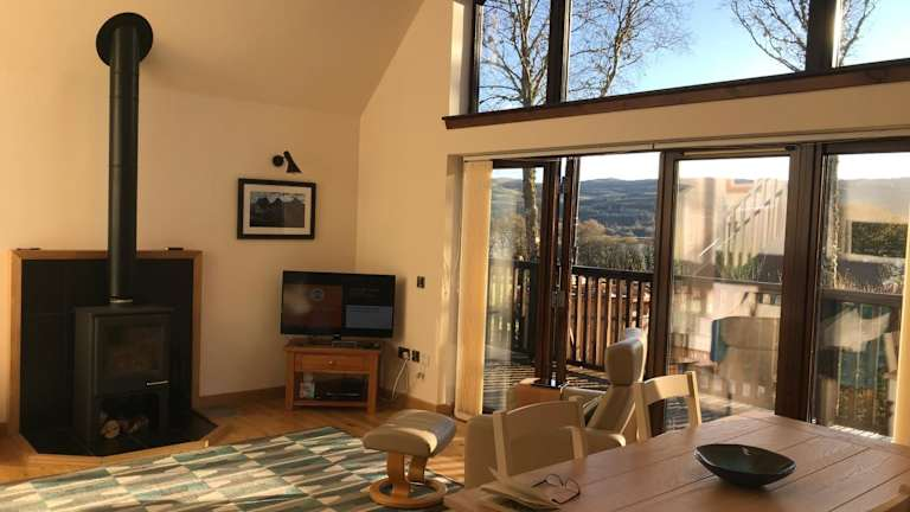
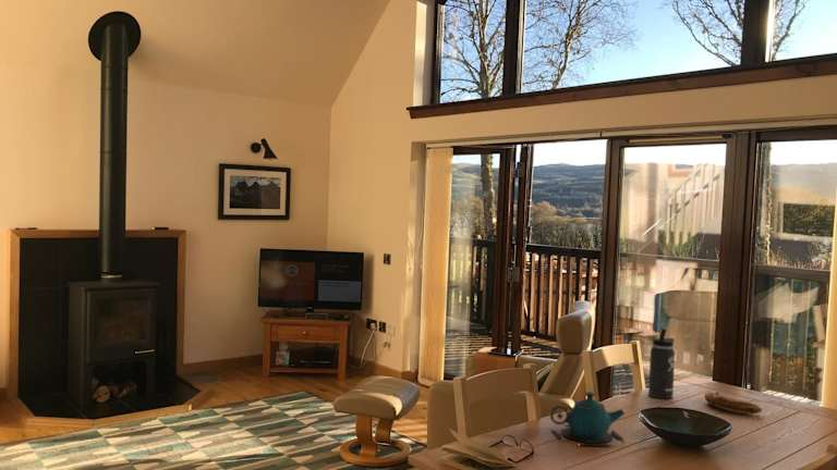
+ teapot [549,391,626,447]
+ thermos bottle [647,327,676,399]
+ banana [704,391,763,416]
